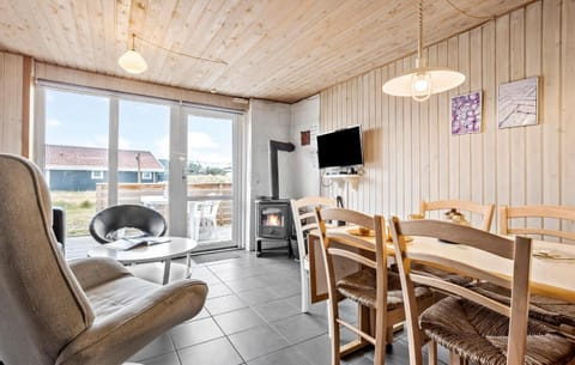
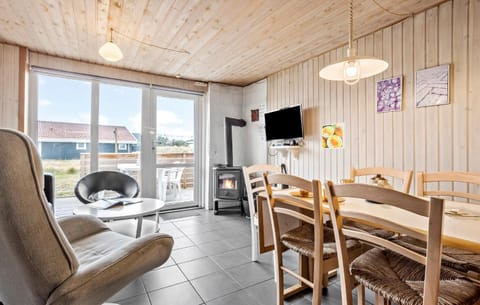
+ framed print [321,122,346,150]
